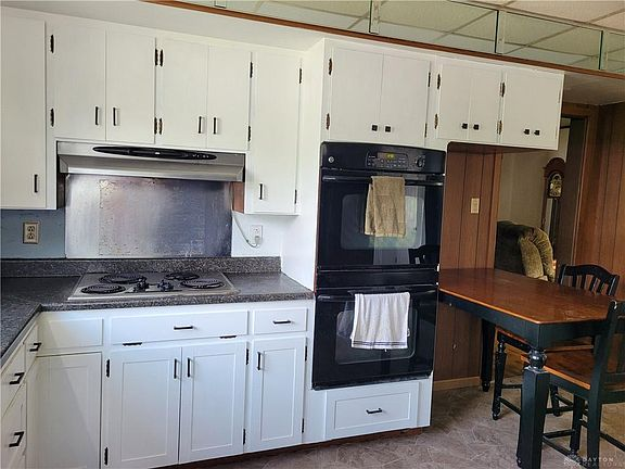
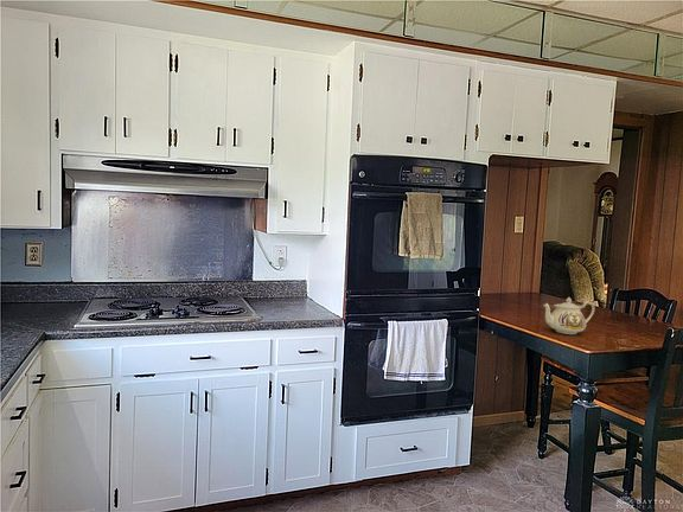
+ teapot [542,296,596,335]
